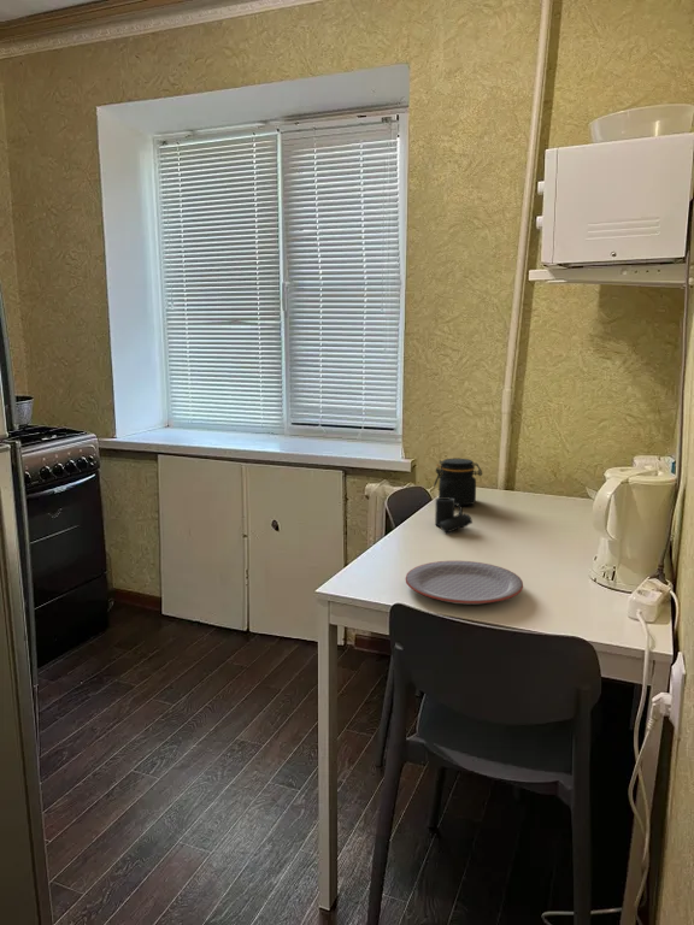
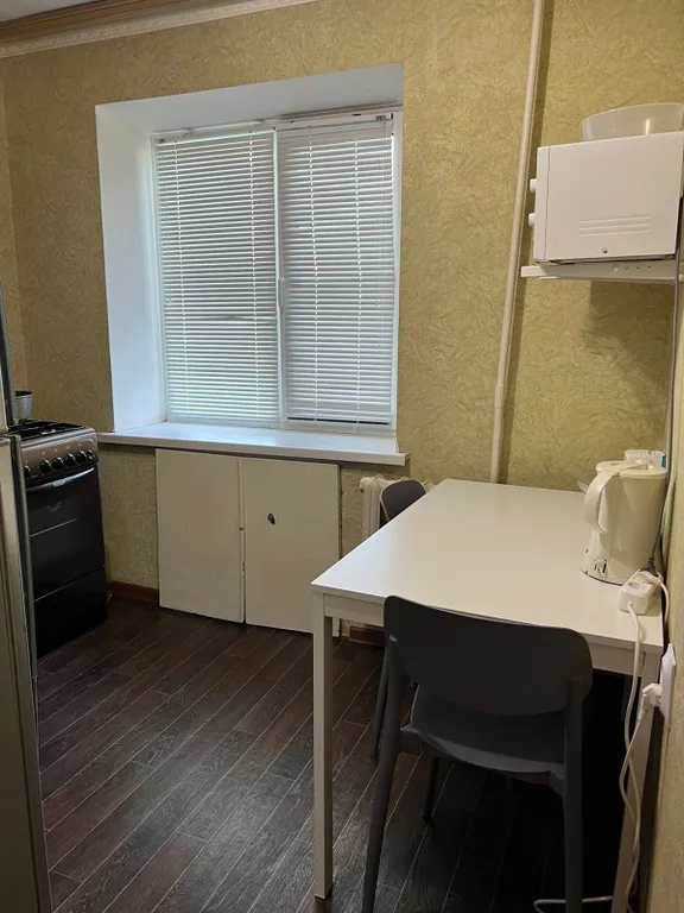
- plate [405,560,524,605]
- coffee mug [434,497,474,535]
- jar [433,458,483,506]
